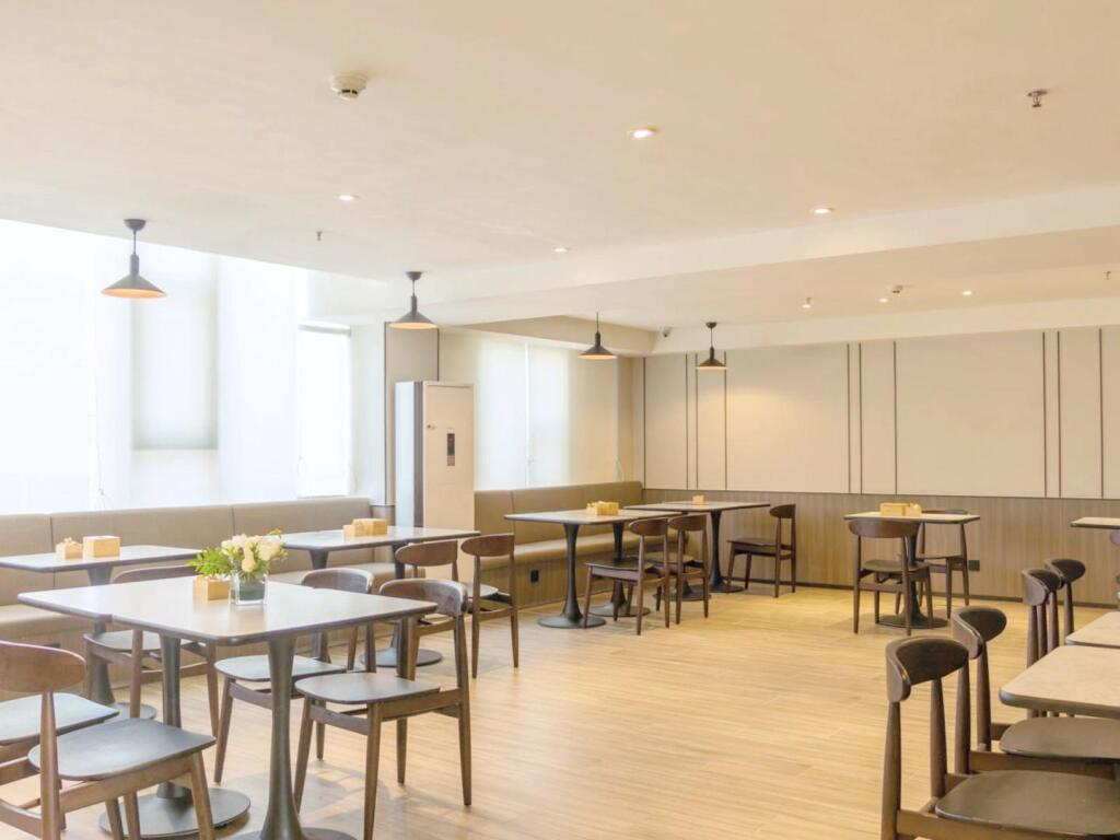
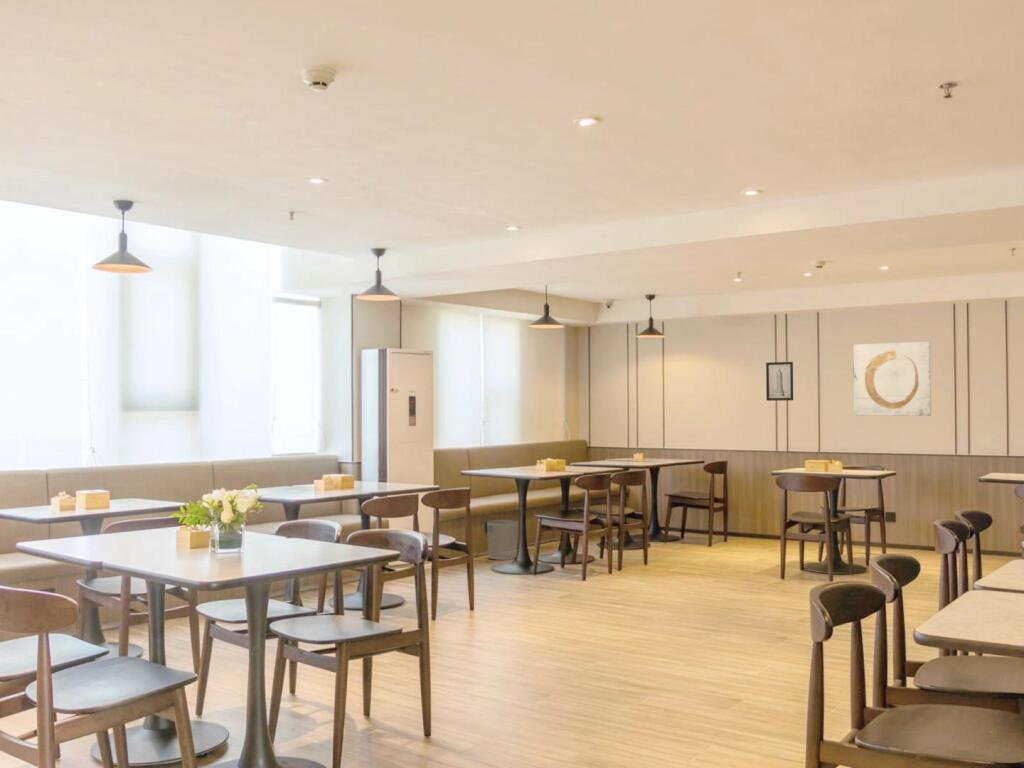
+ waste bin [486,519,519,561]
+ wall art [765,361,794,402]
+ wall art [852,341,932,417]
